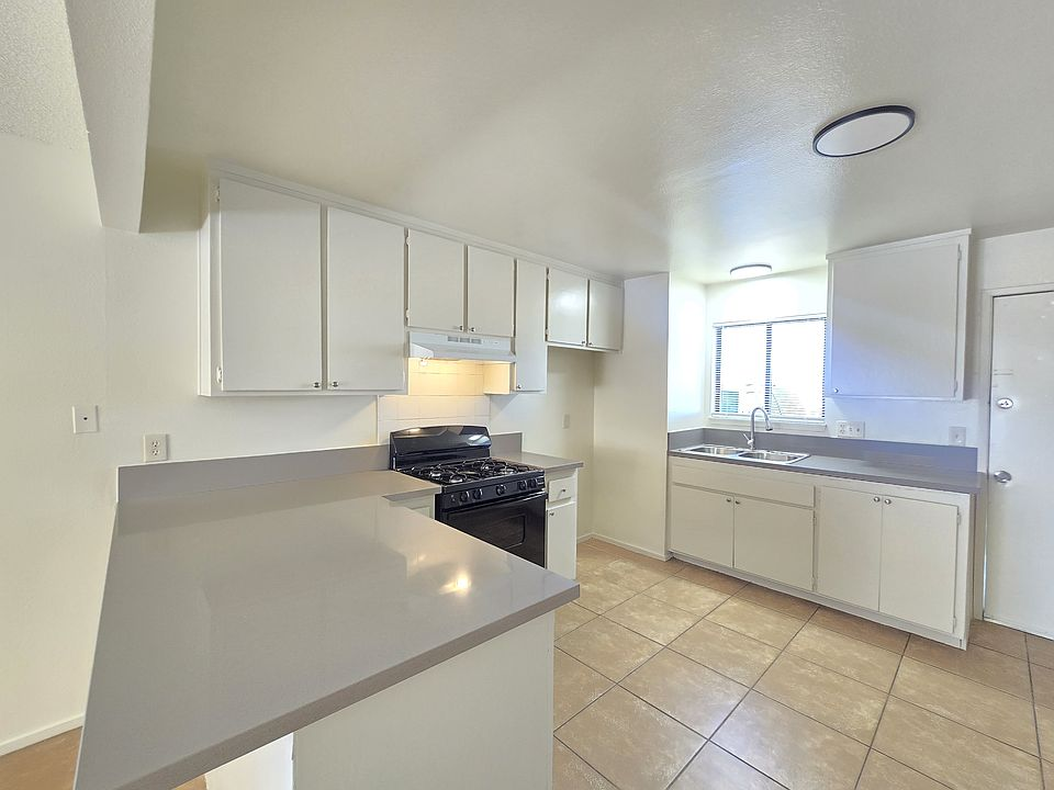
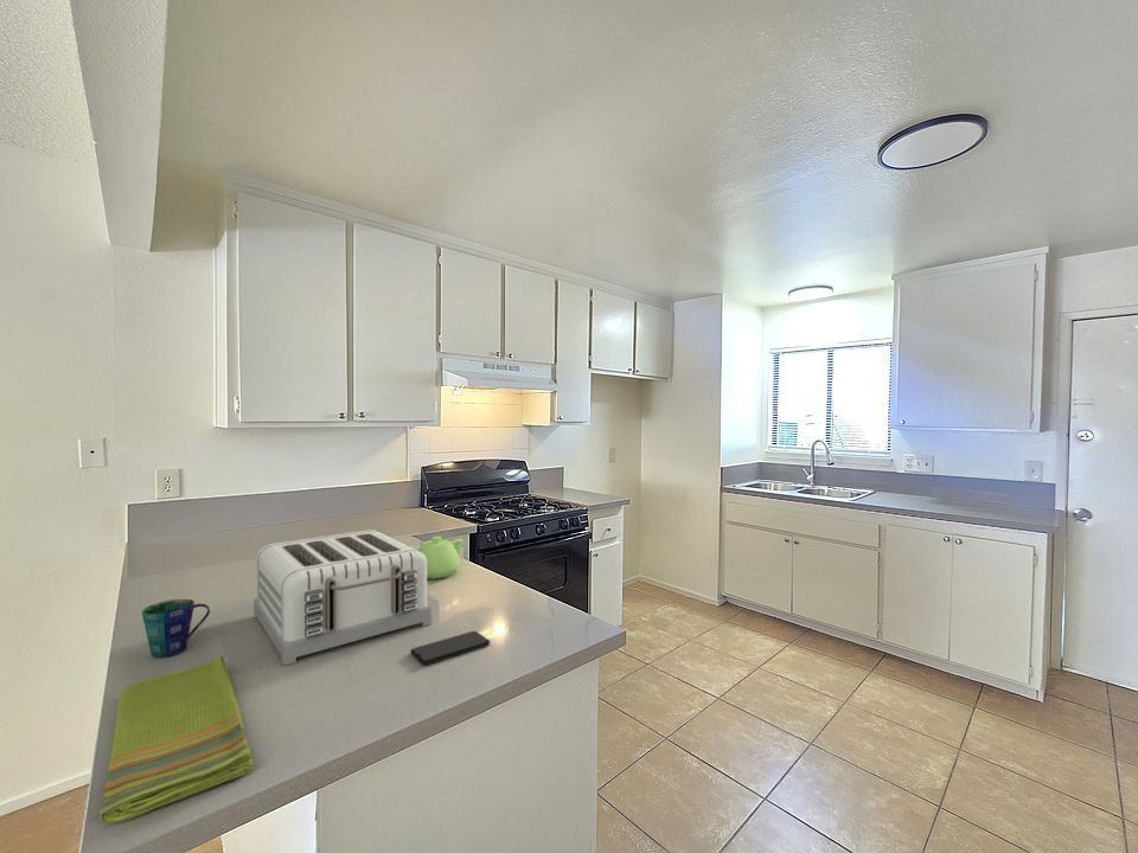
+ cup [141,598,211,659]
+ teapot [405,535,463,581]
+ toaster [252,528,433,666]
+ dish towel [98,654,254,826]
+ smartphone [409,630,491,666]
